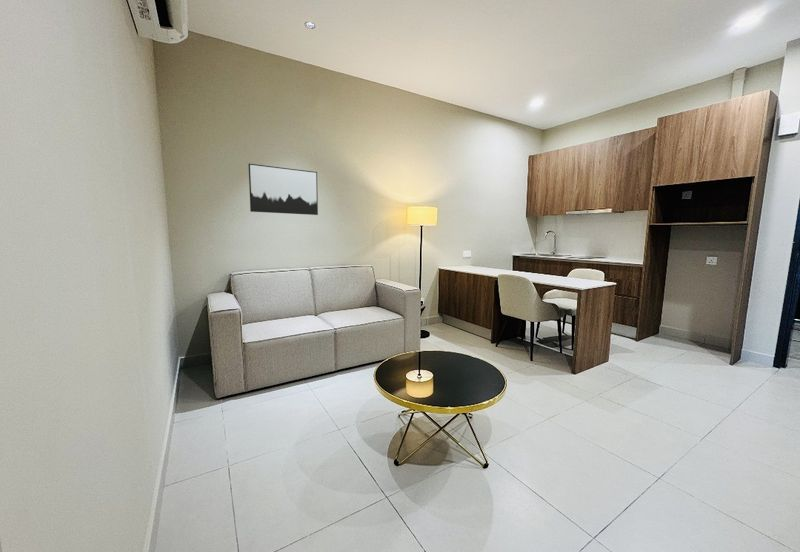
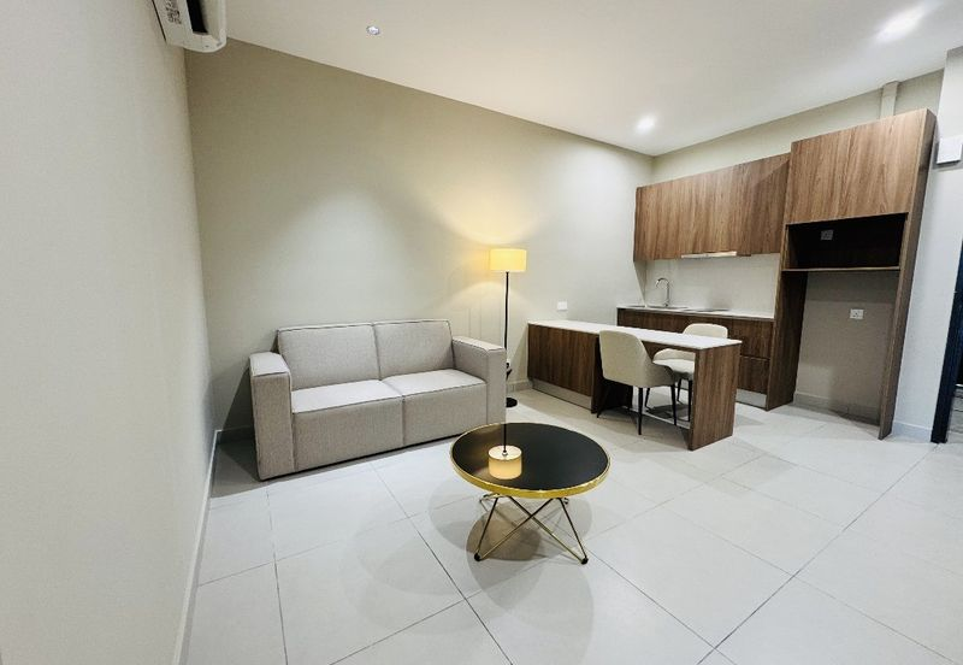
- wall art [247,163,319,216]
